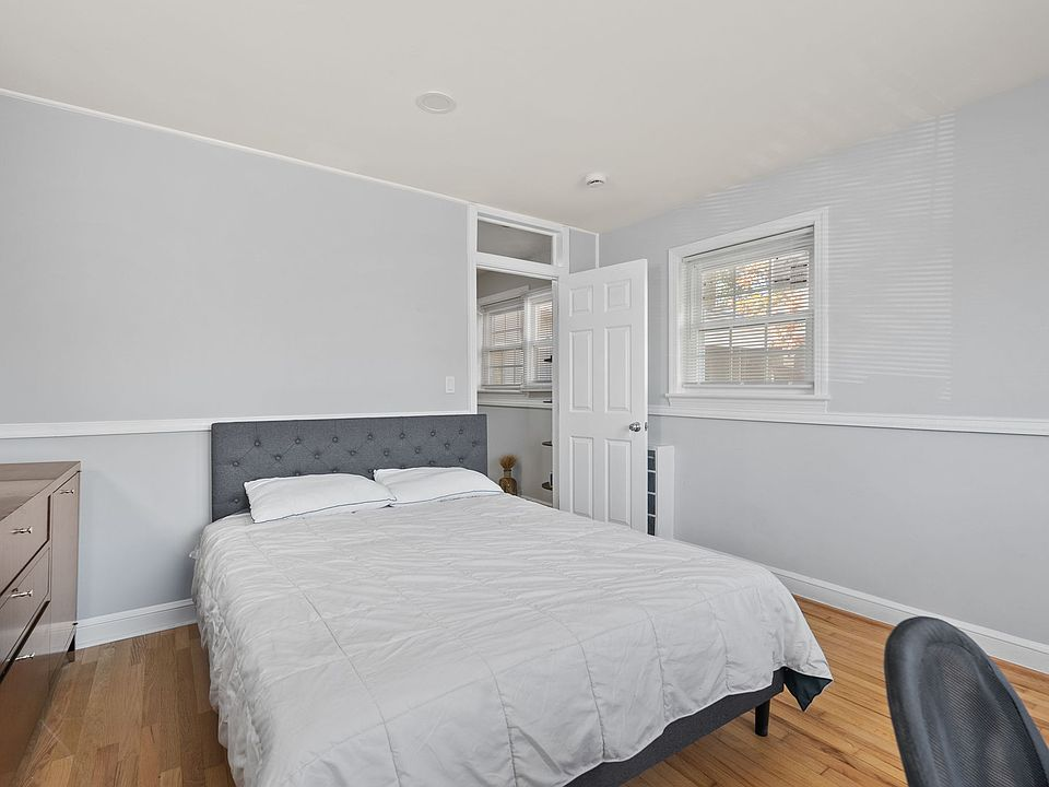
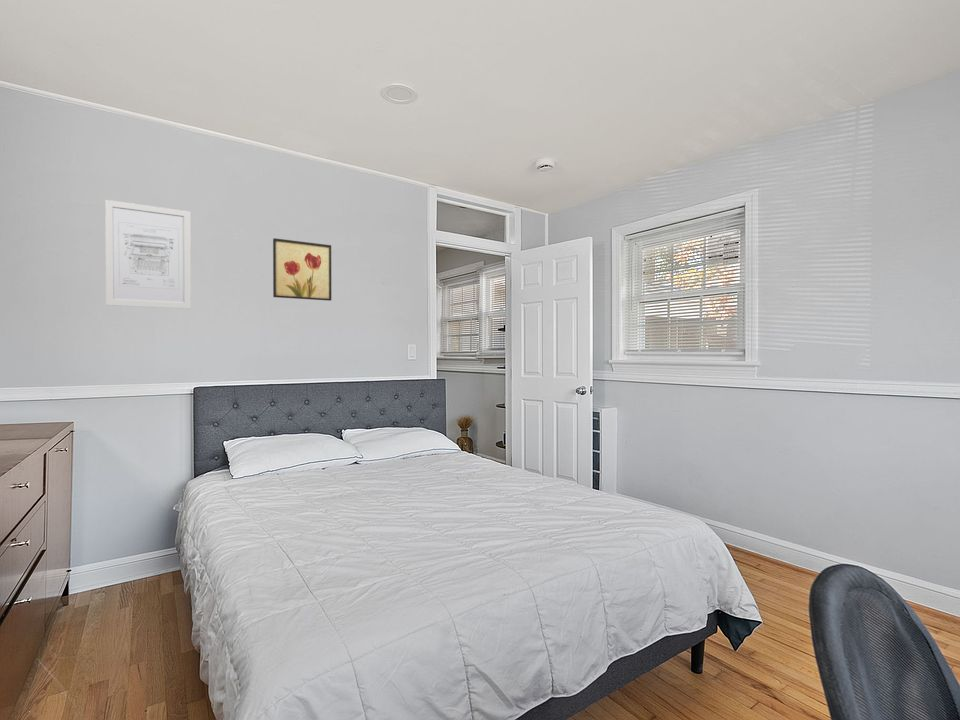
+ wall art [272,237,332,302]
+ wall art [104,199,192,310]
